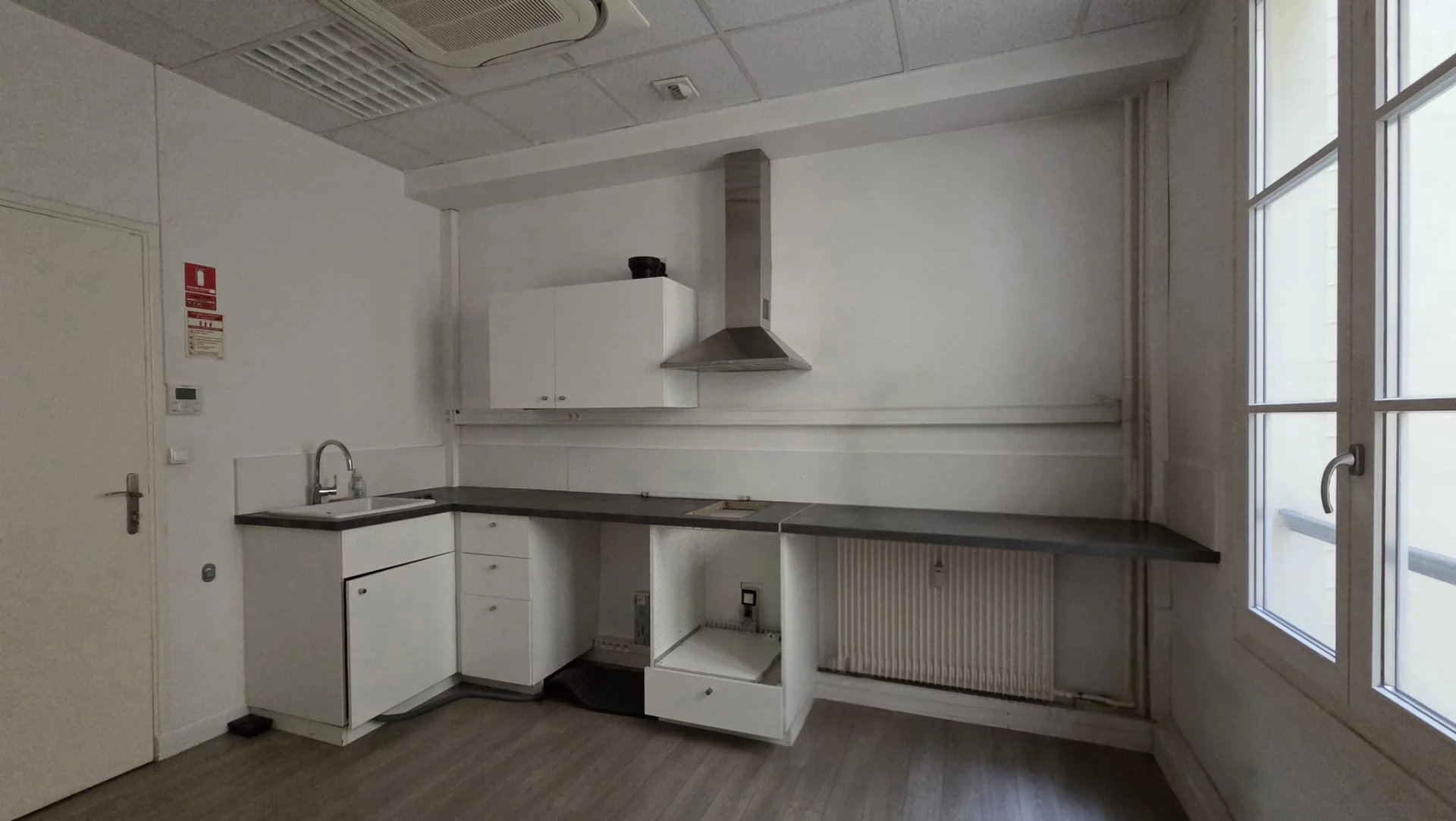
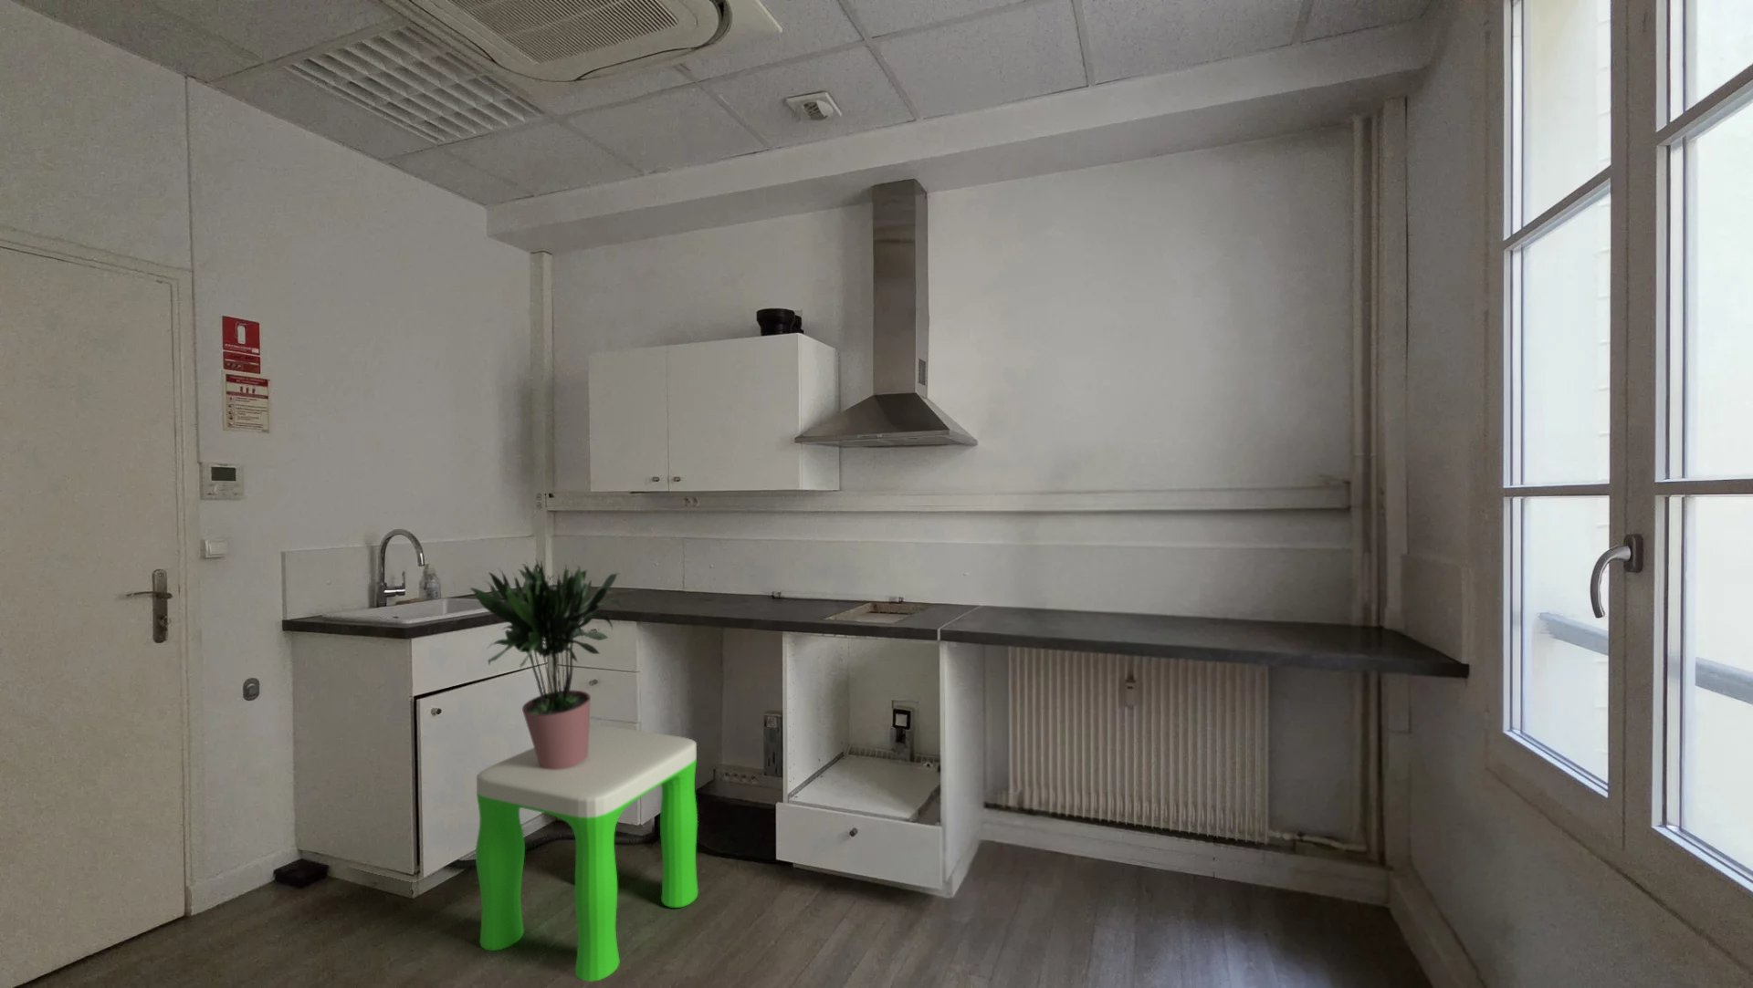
+ potted plant [470,557,624,770]
+ stool [474,724,698,982]
